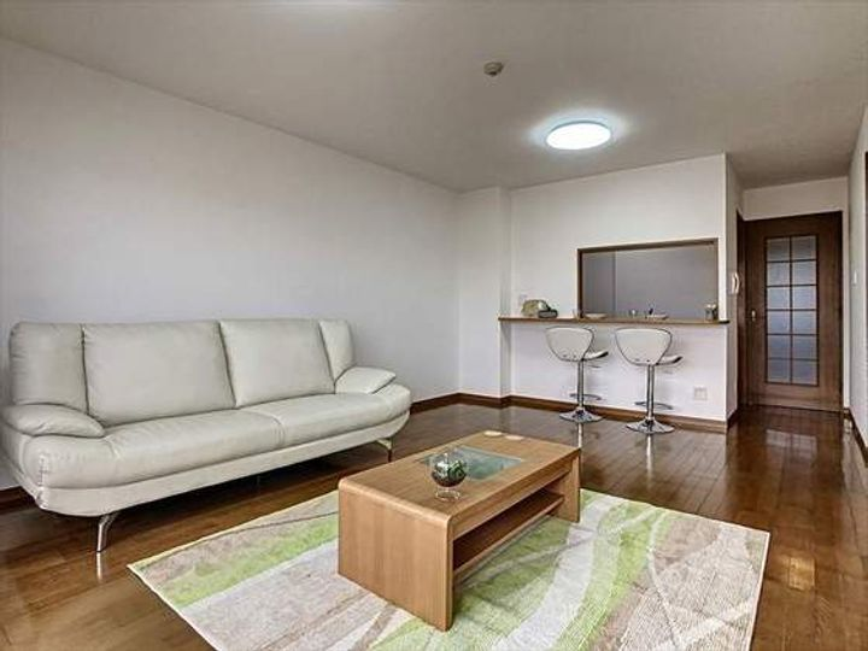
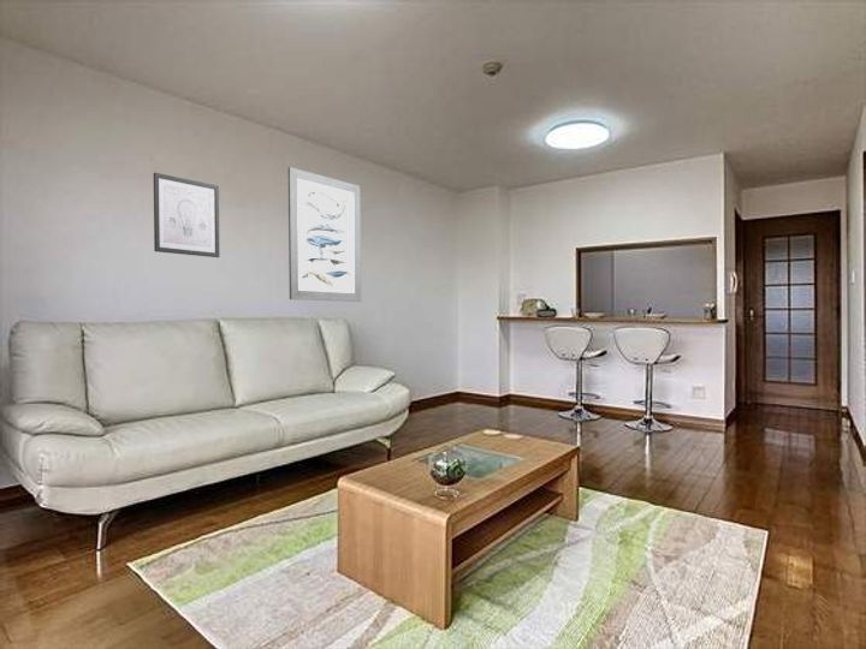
+ wall art [287,166,362,303]
+ wall art [153,172,220,258]
